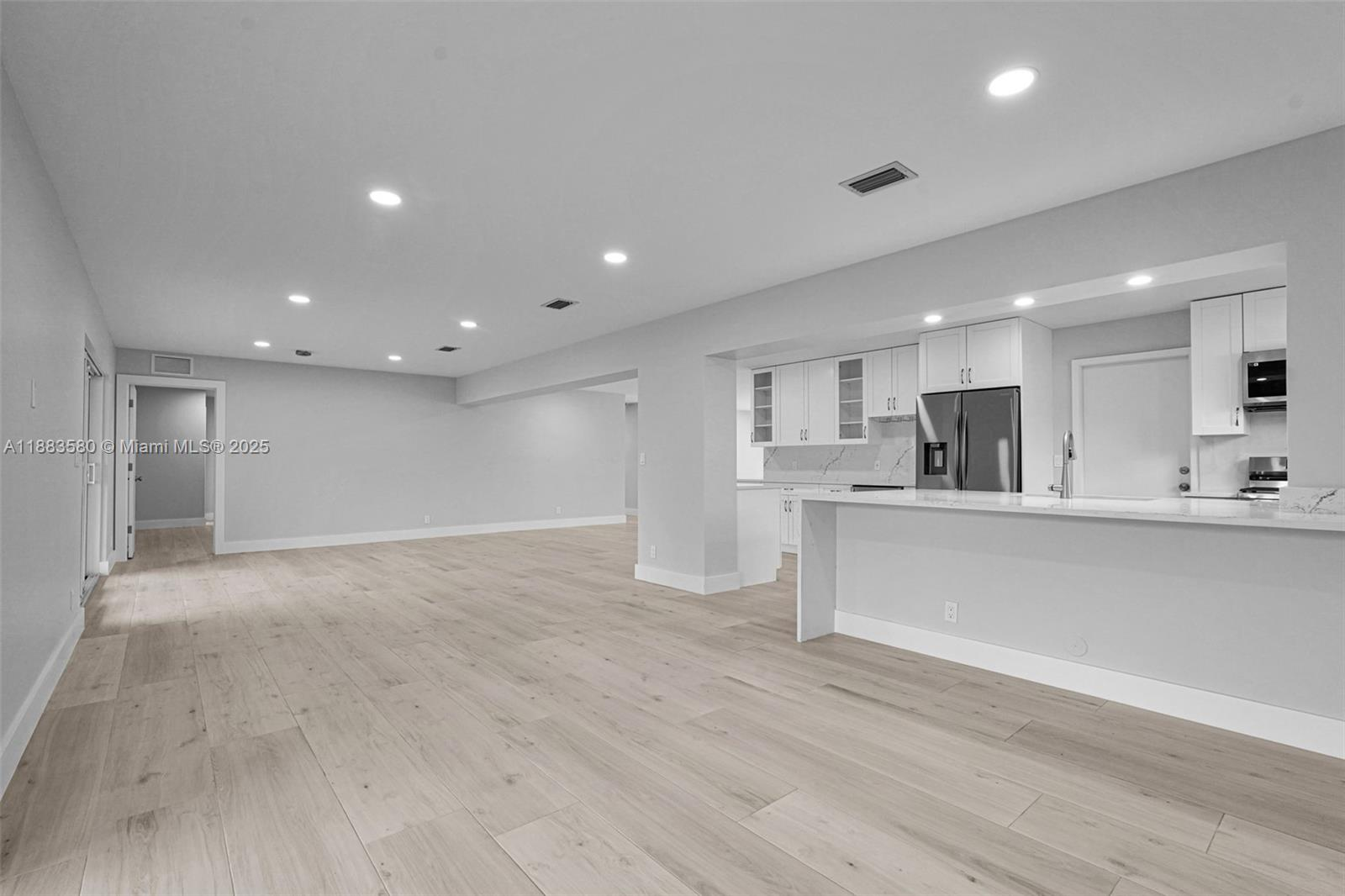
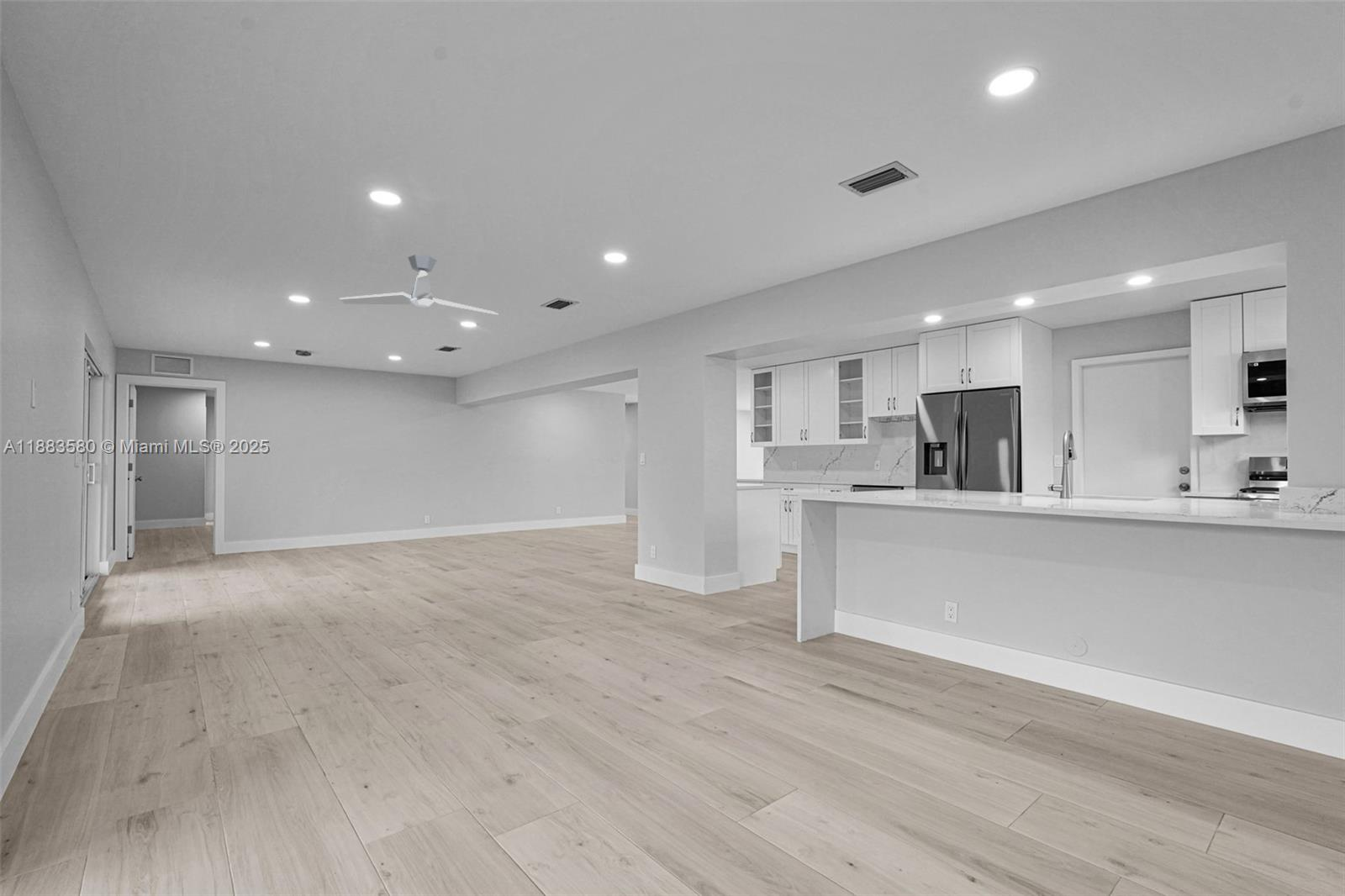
+ ceiling fan [339,254,498,315]
